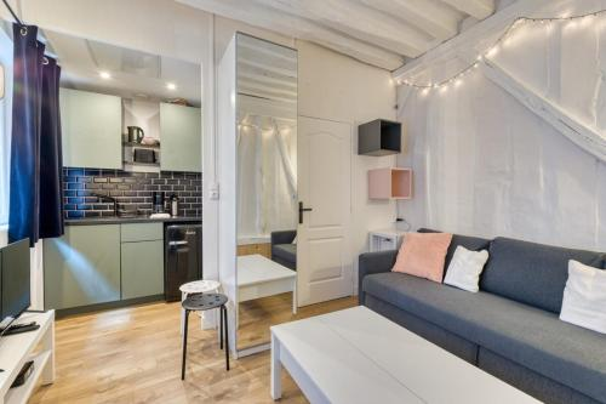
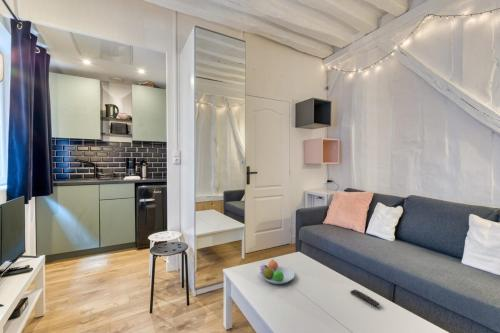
+ fruit bowl [259,259,296,285]
+ remote control [349,288,381,308]
